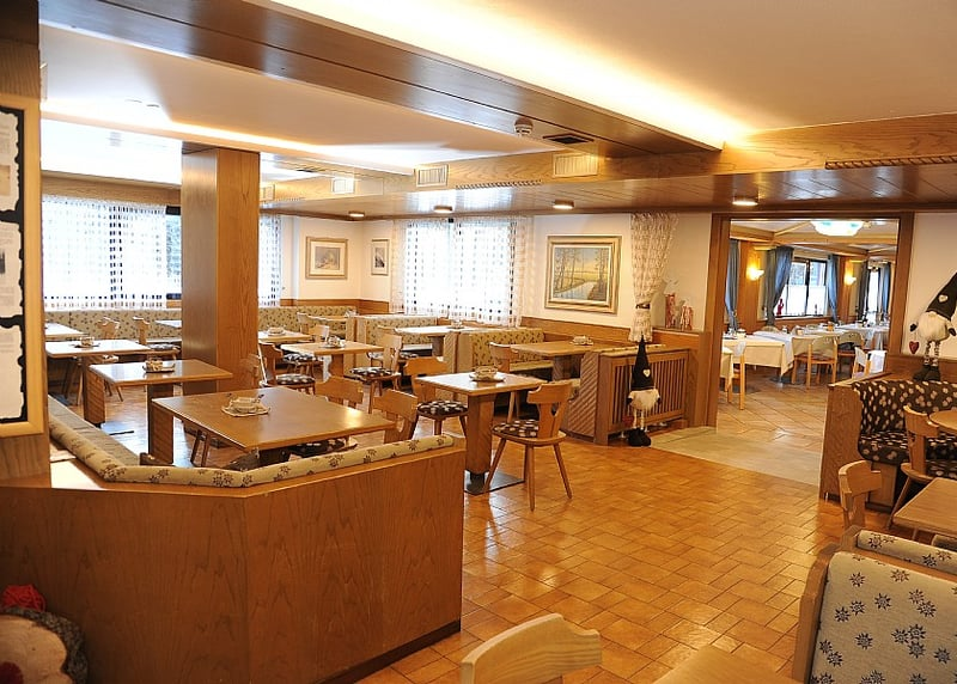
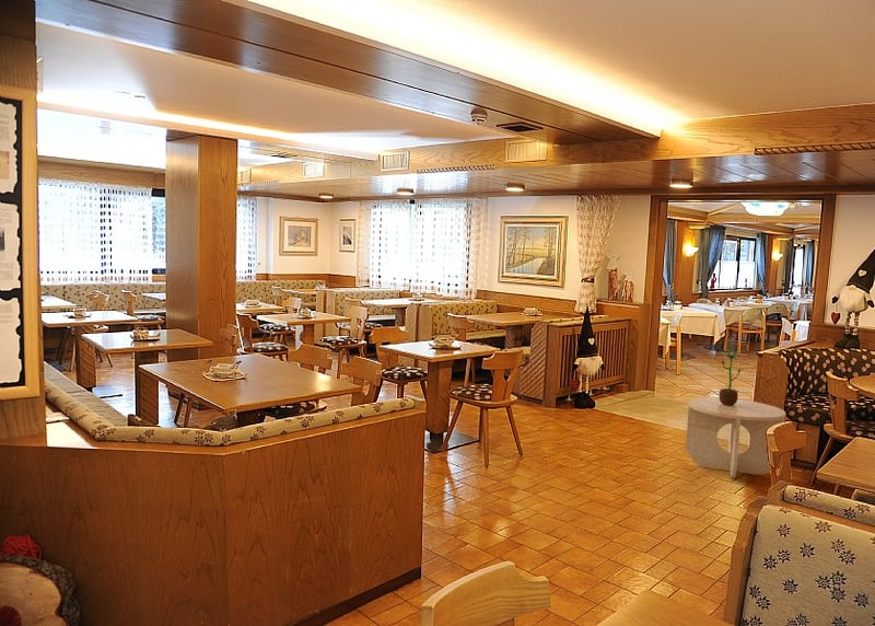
+ side table [685,396,786,479]
+ potted flower [718,345,746,406]
